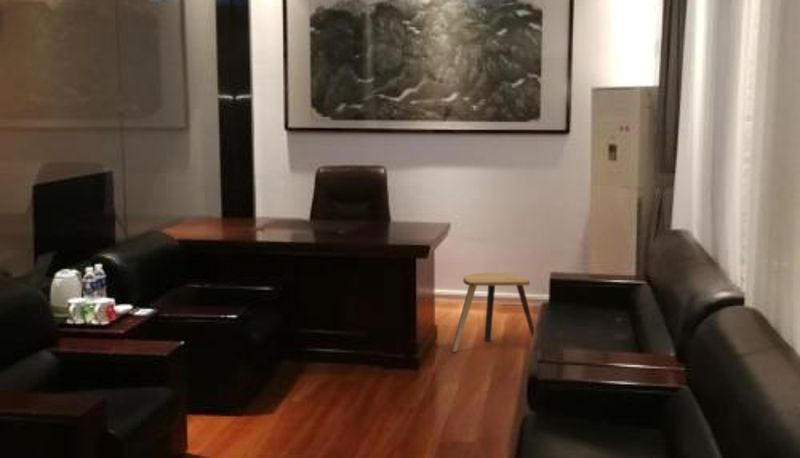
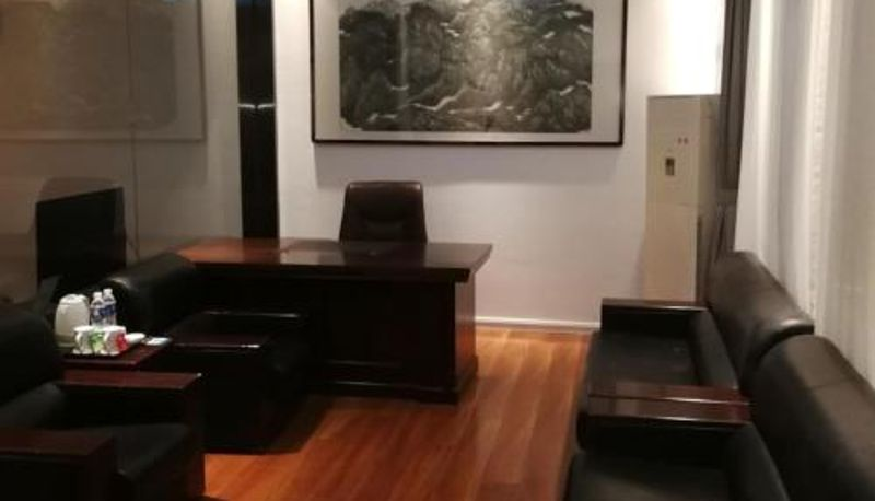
- stool [451,272,535,353]
